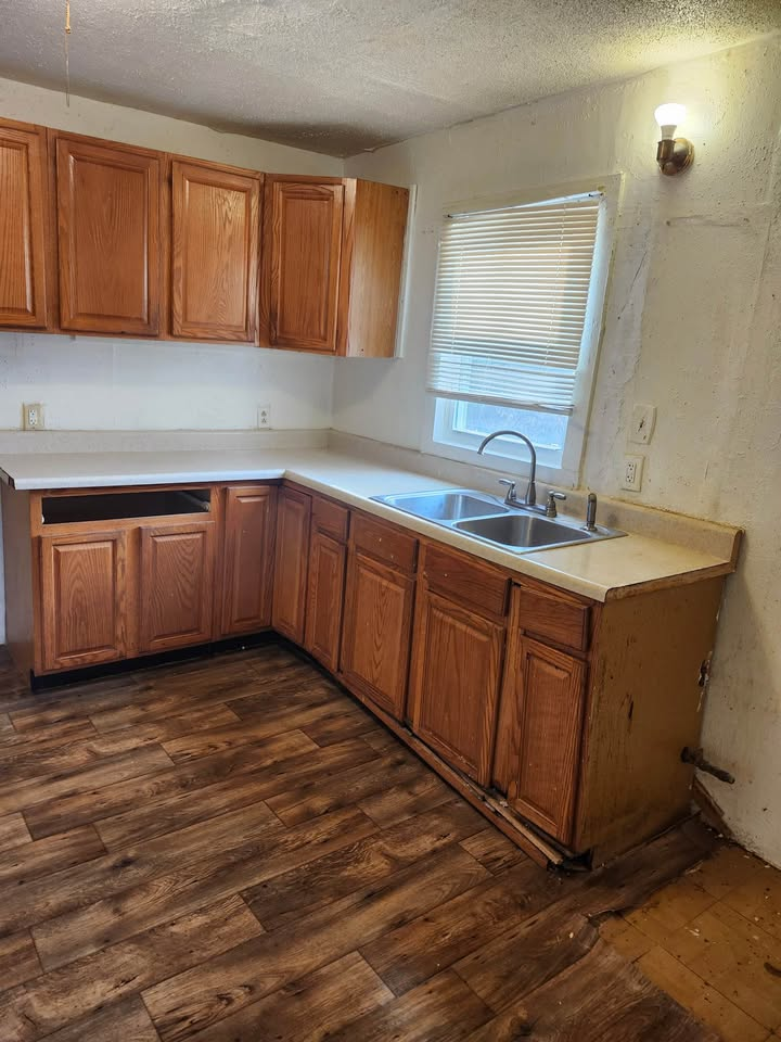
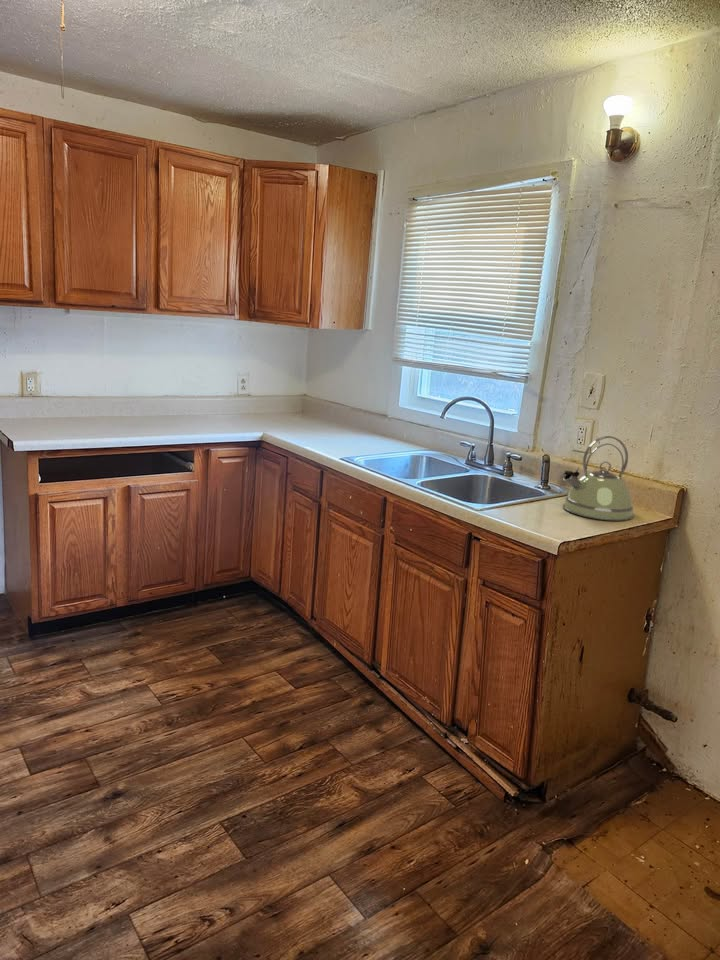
+ kettle [562,435,635,522]
